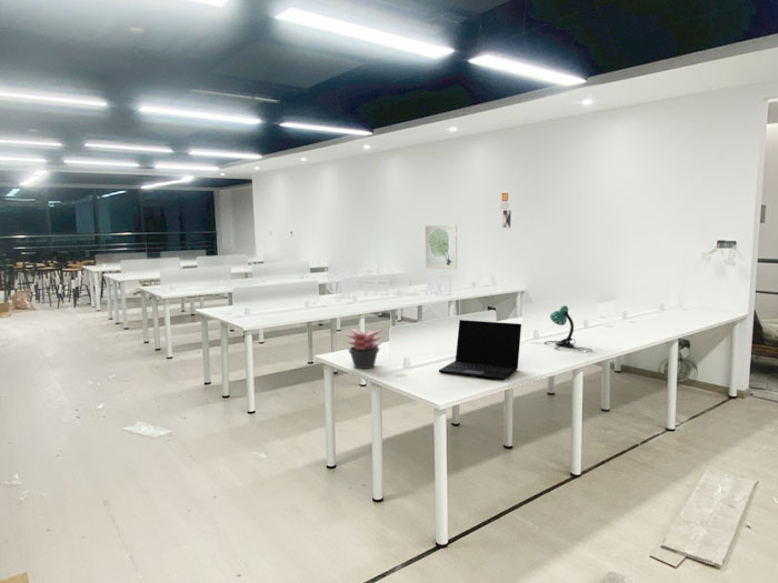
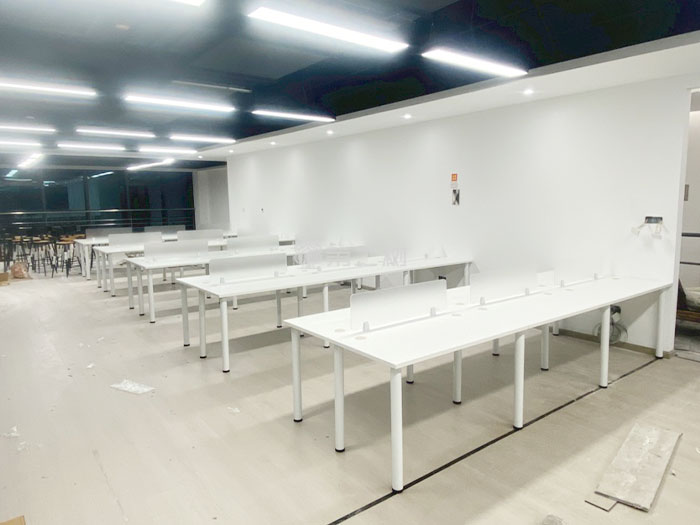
- wall art [425,223,458,271]
- succulent plant [345,328,383,370]
- desk lamp [543,304,594,352]
- laptop [438,319,522,381]
